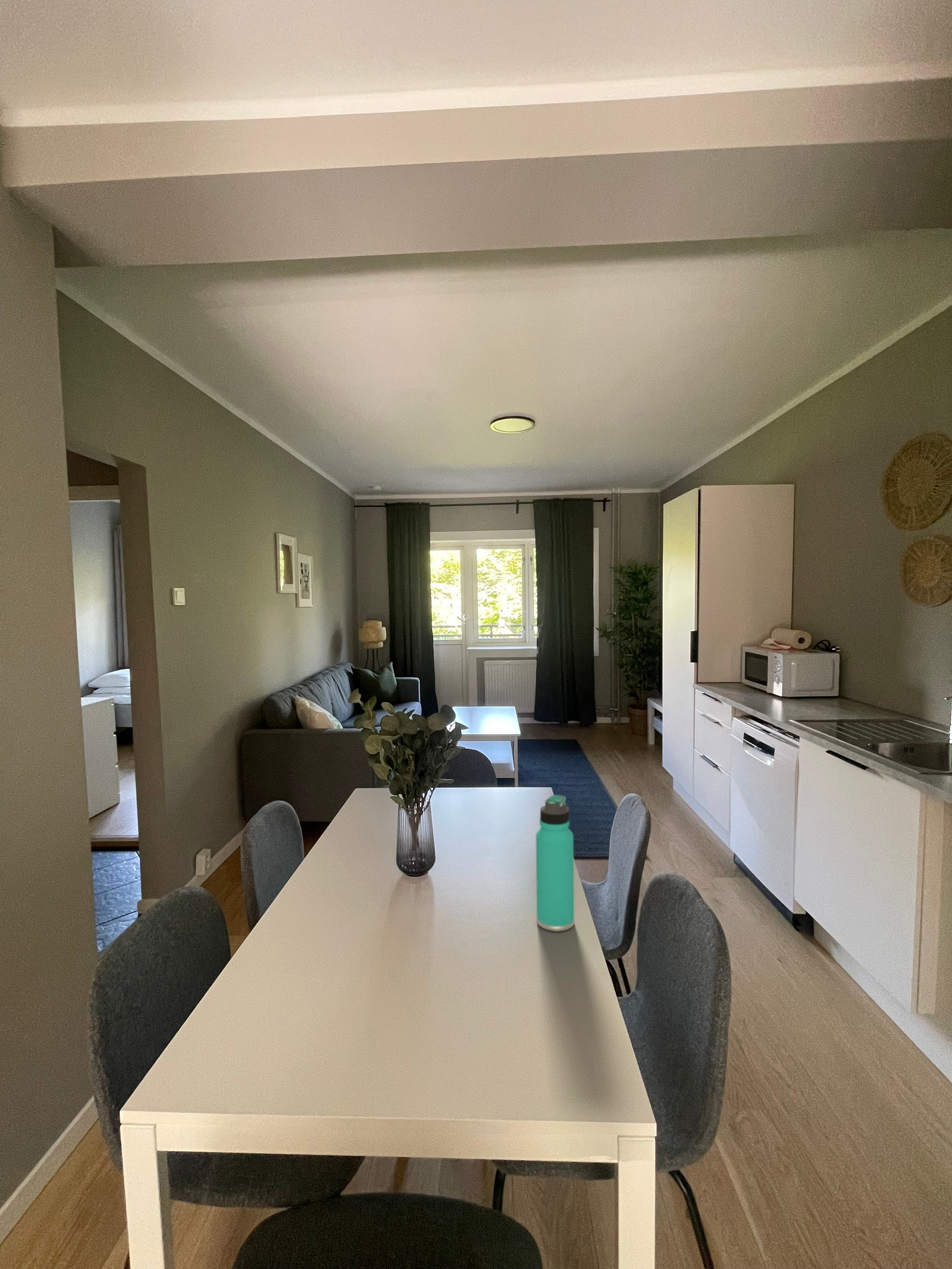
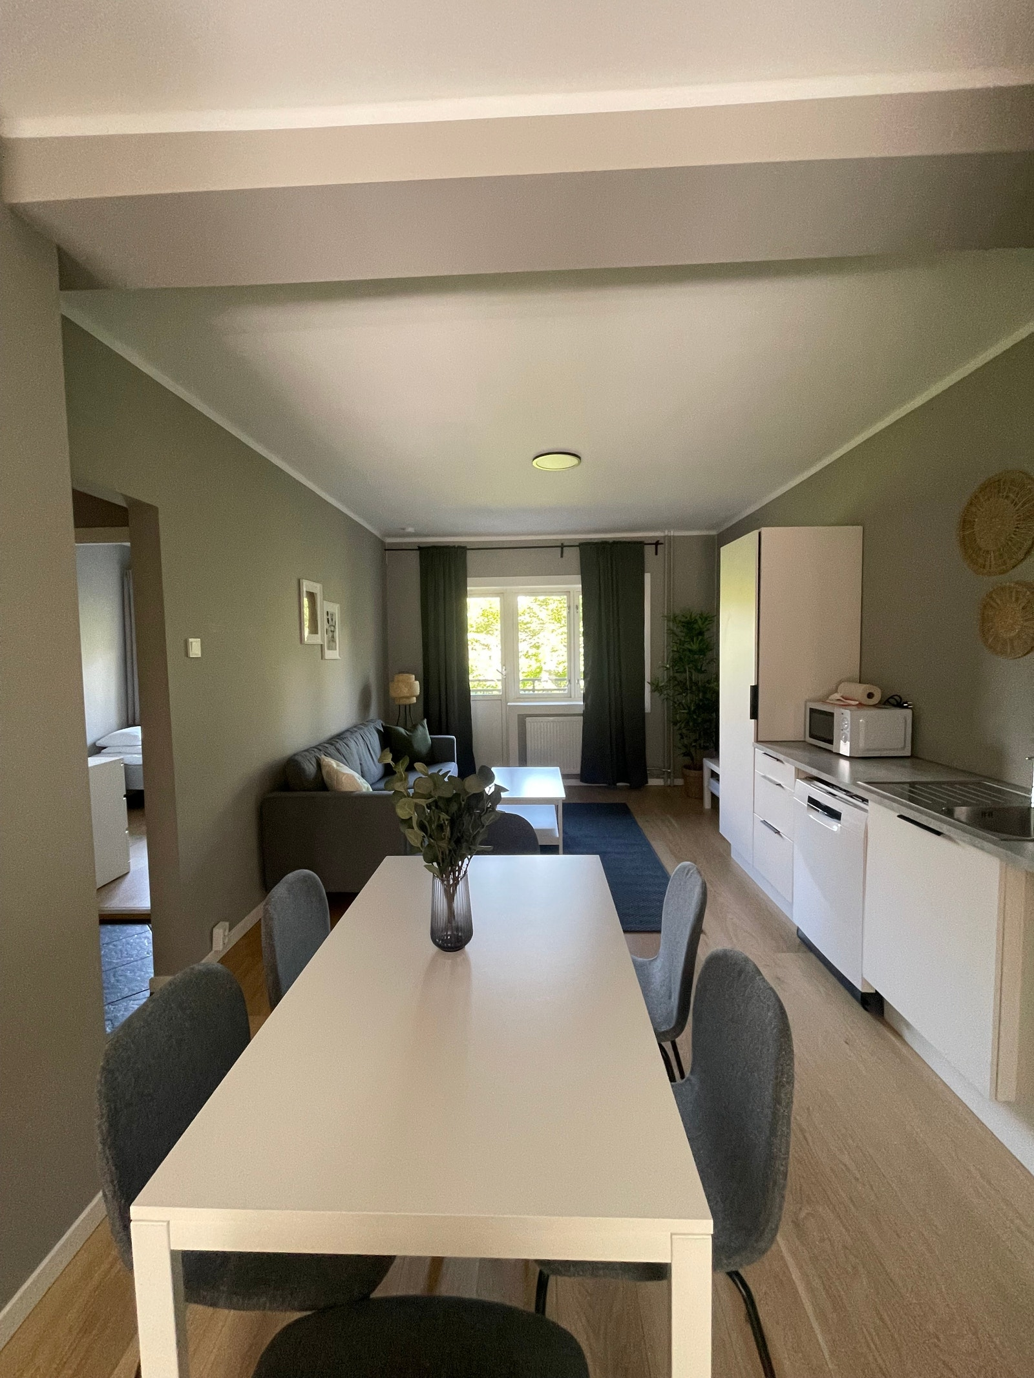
- thermos bottle [536,794,575,932]
